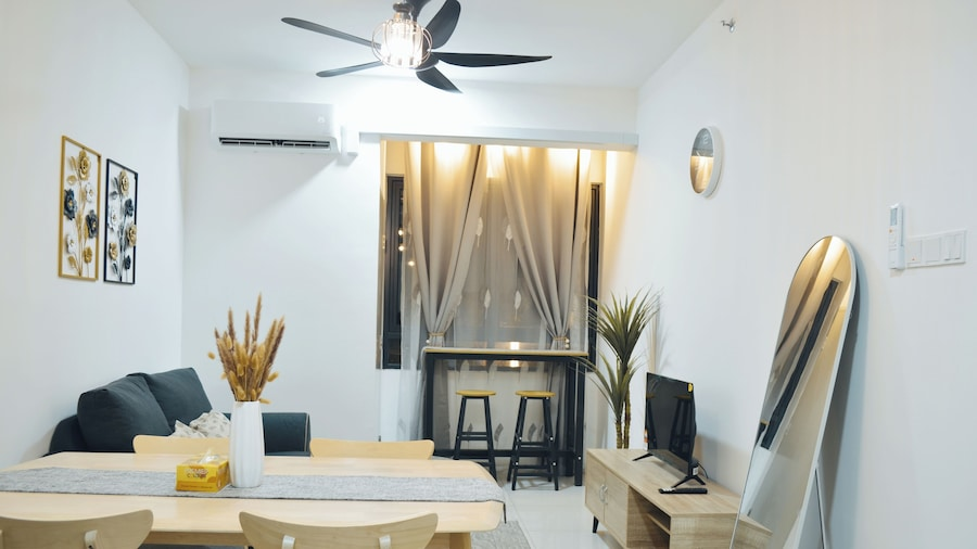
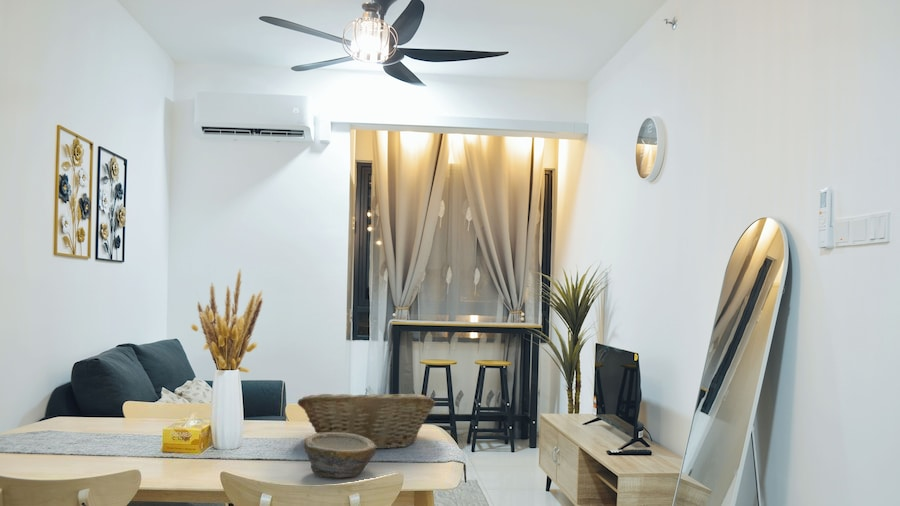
+ fruit basket [297,388,436,450]
+ bowl [303,433,377,479]
